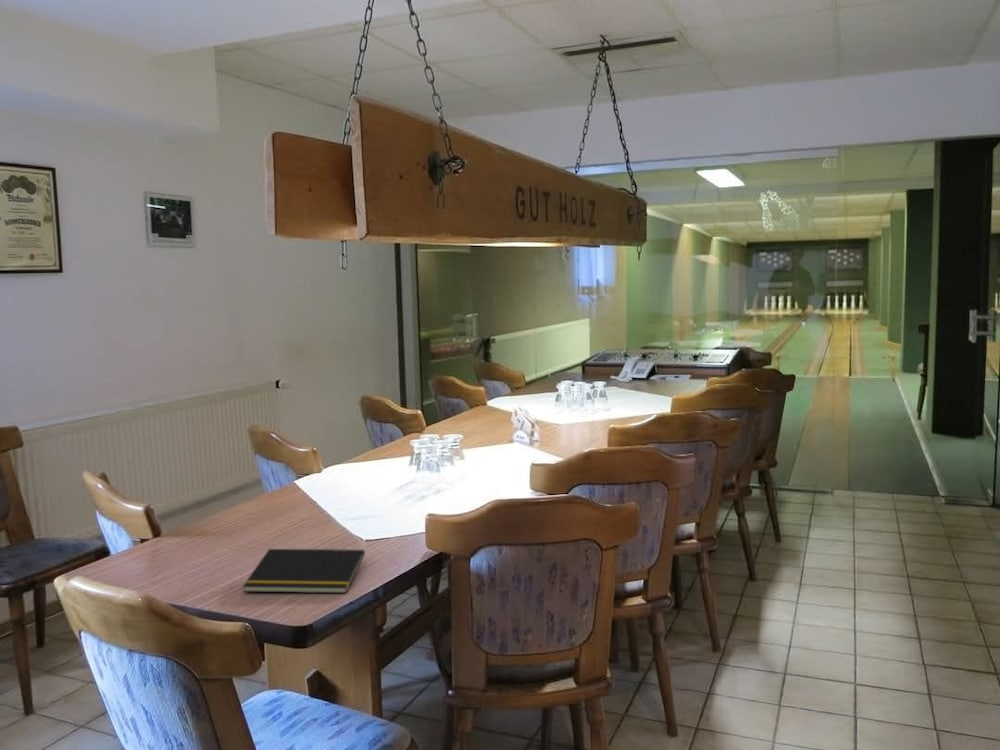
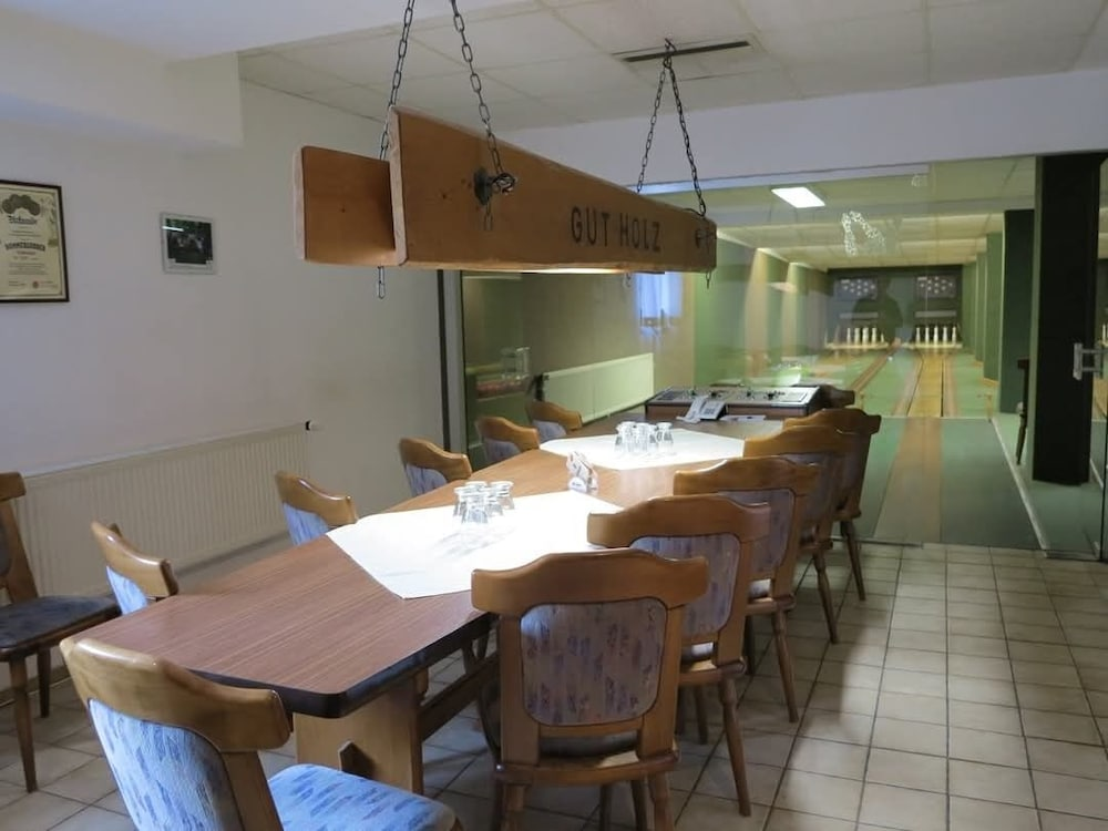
- notepad [242,548,366,594]
